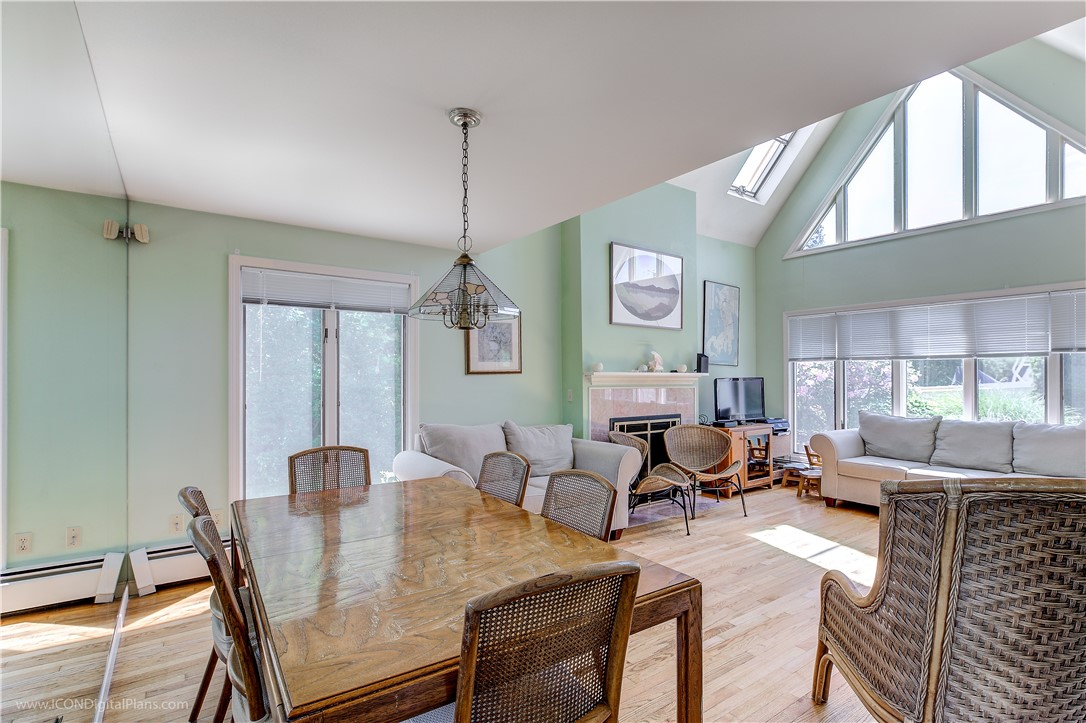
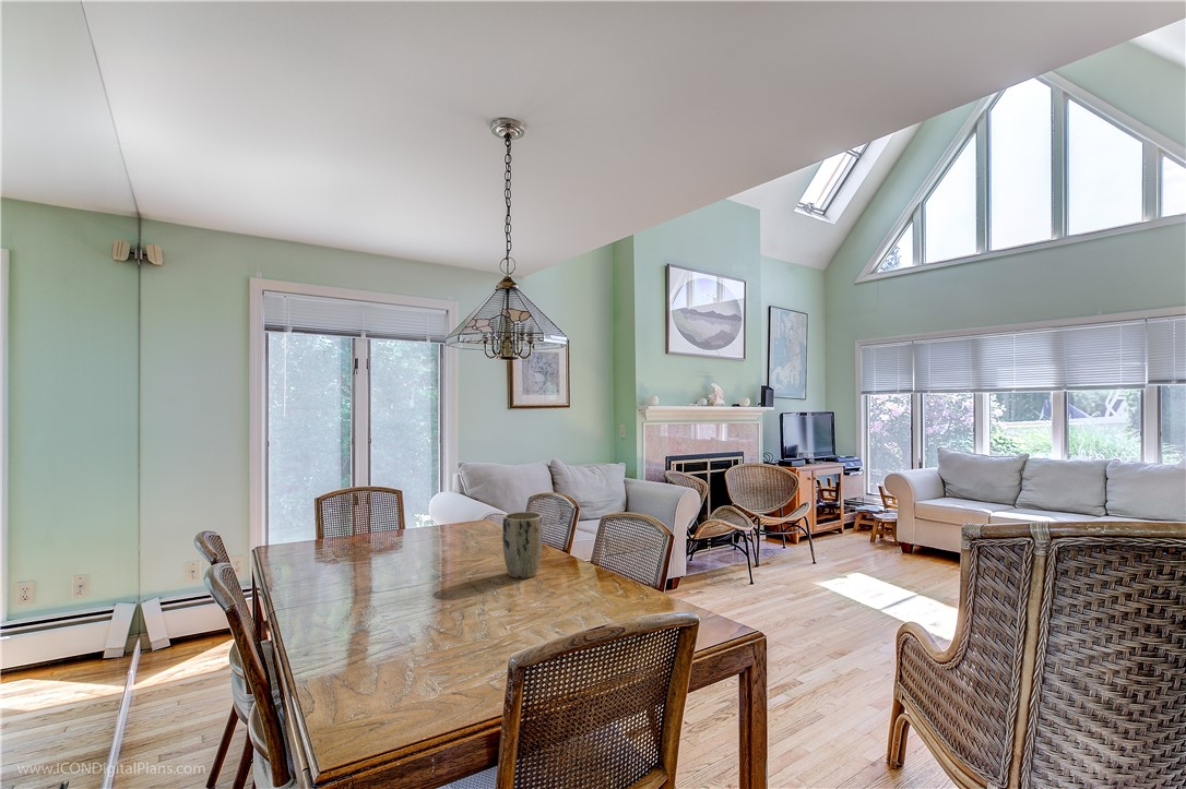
+ plant pot [501,511,544,579]
